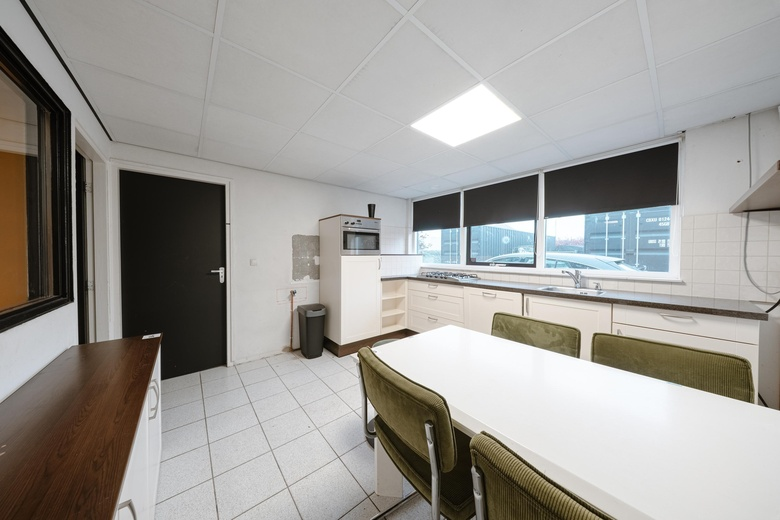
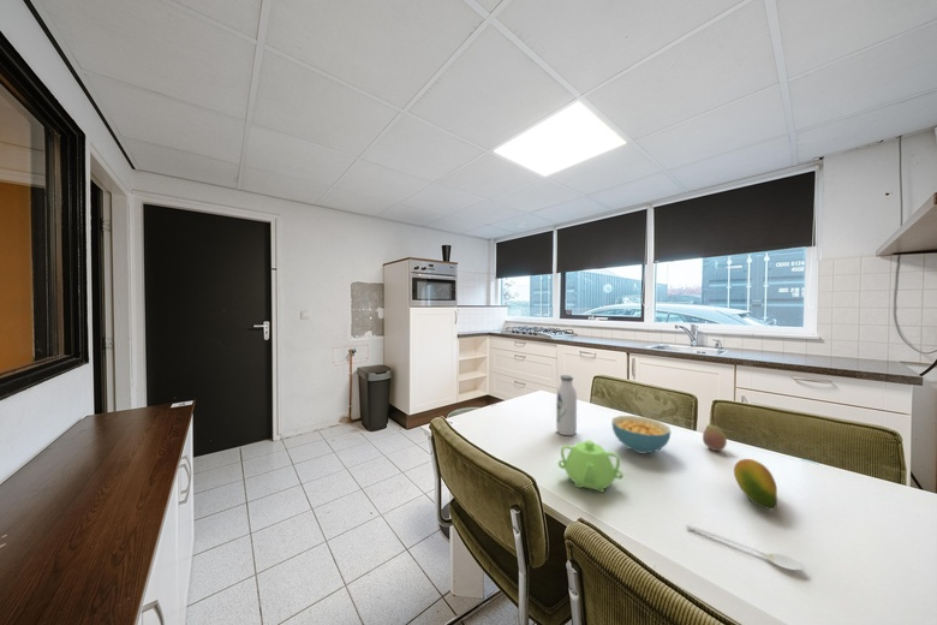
+ water bottle [555,374,578,436]
+ fruit [702,416,728,452]
+ stirrer [685,523,806,571]
+ cereal bowl [610,415,672,454]
+ fruit [733,458,778,511]
+ teapot [557,439,623,493]
